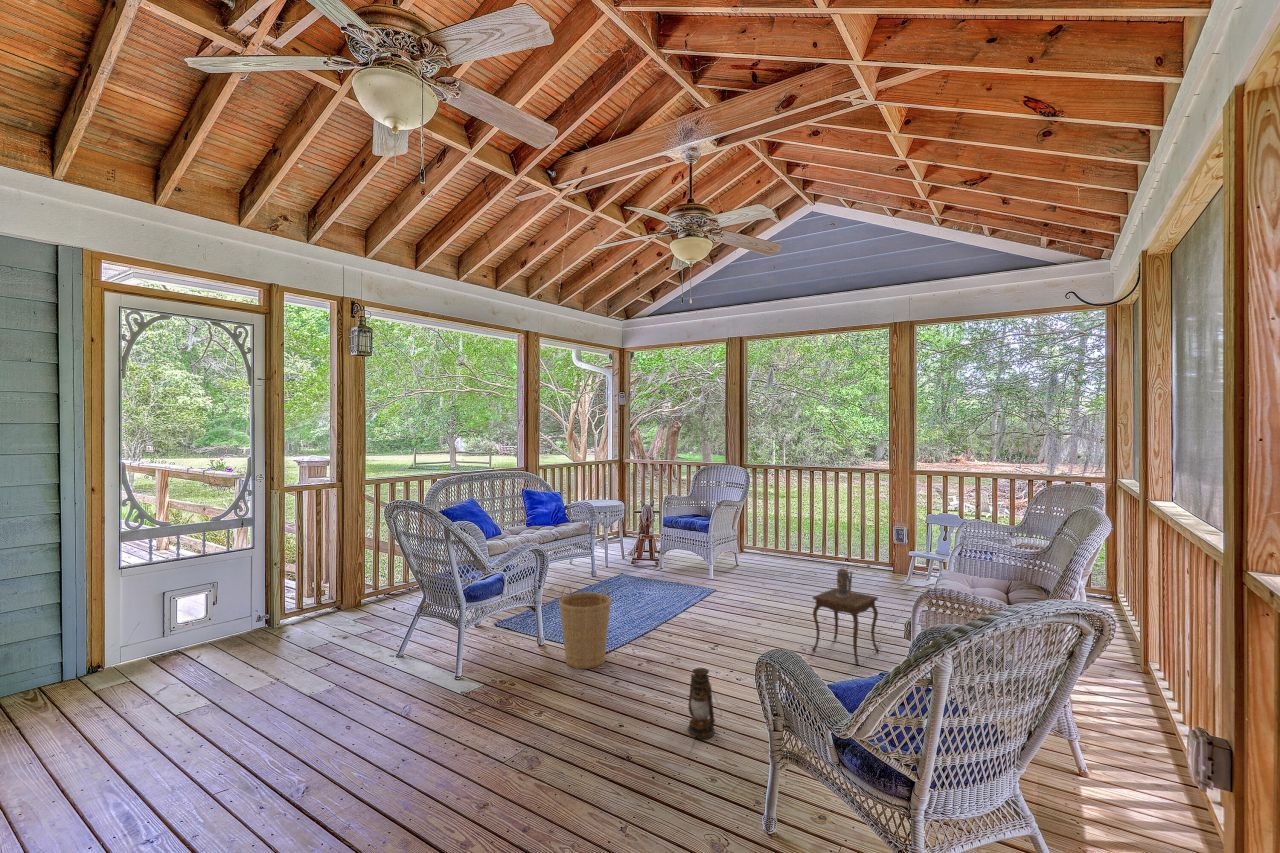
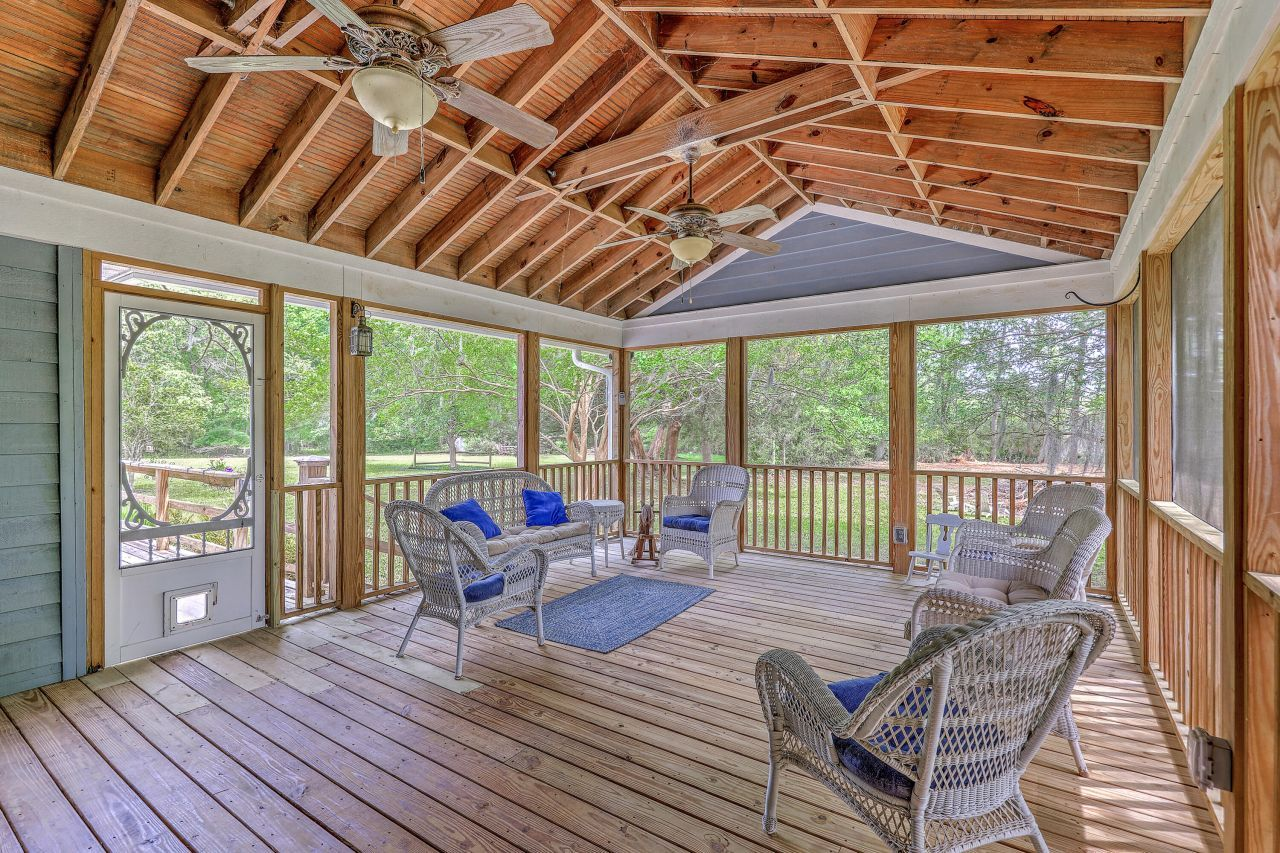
- lantern [687,667,723,740]
- side table [811,564,880,666]
- basket [558,585,612,670]
